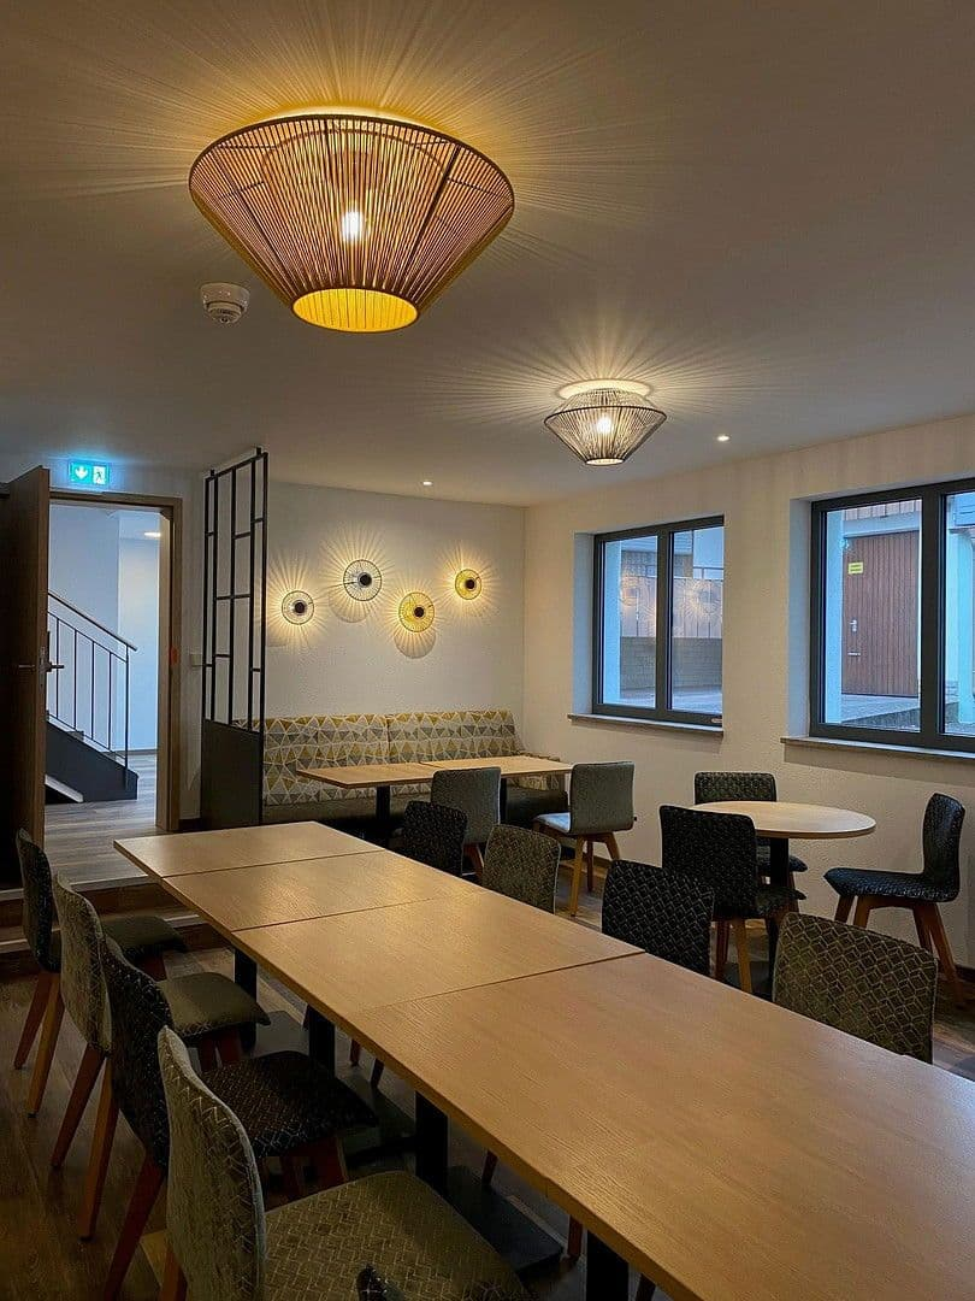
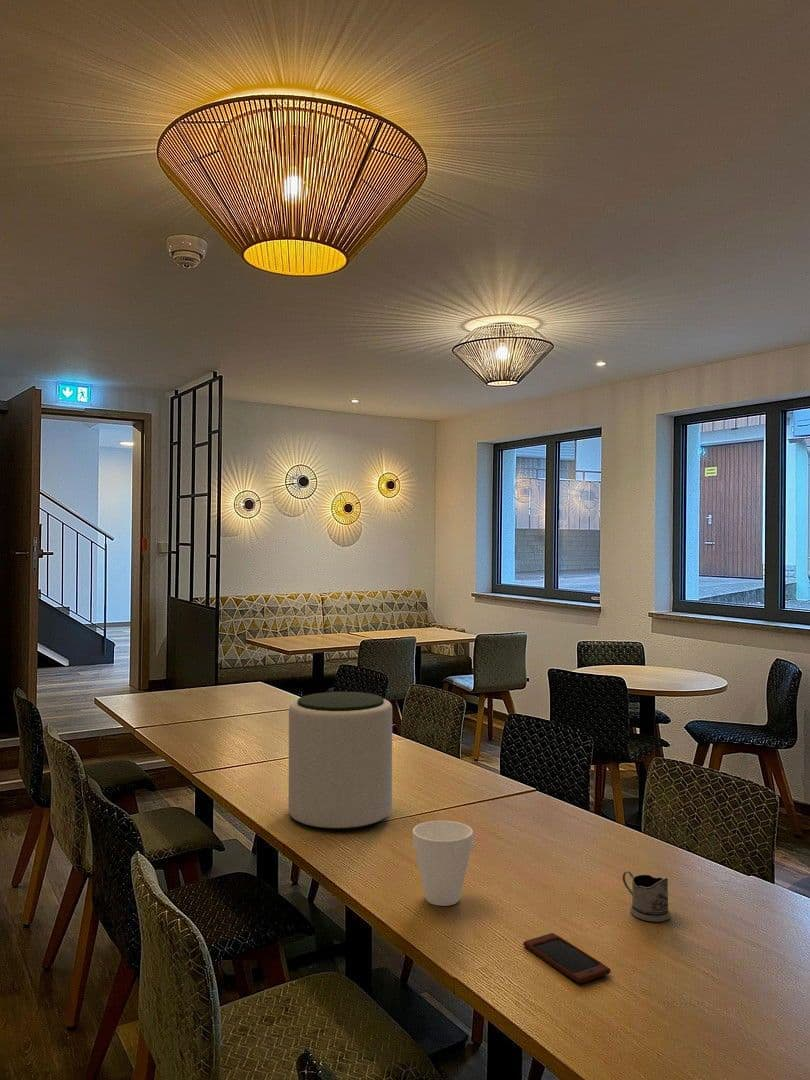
+ smartphone [522,932,612,984]
+ tea glass holder [622,870,671,923]
+ plant pot [288,691,393,831]
+ cup [411,820,474,907]
